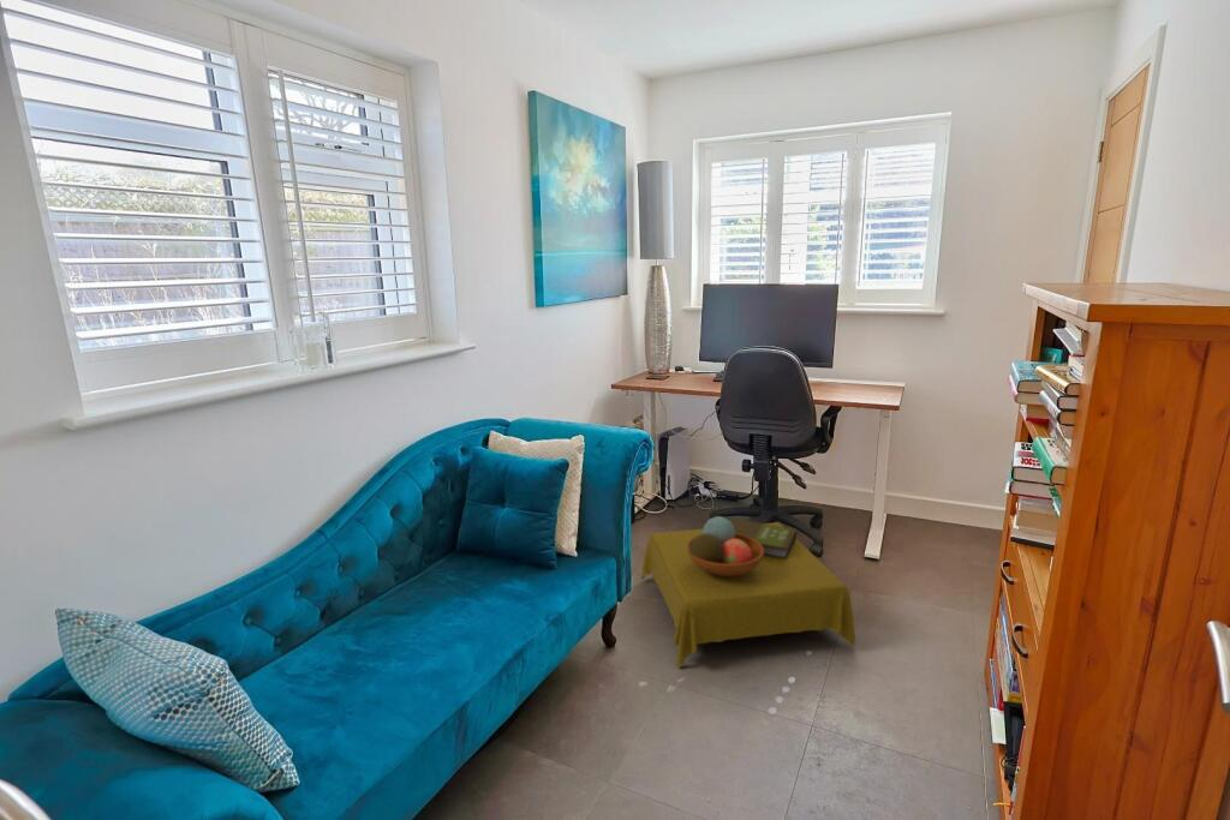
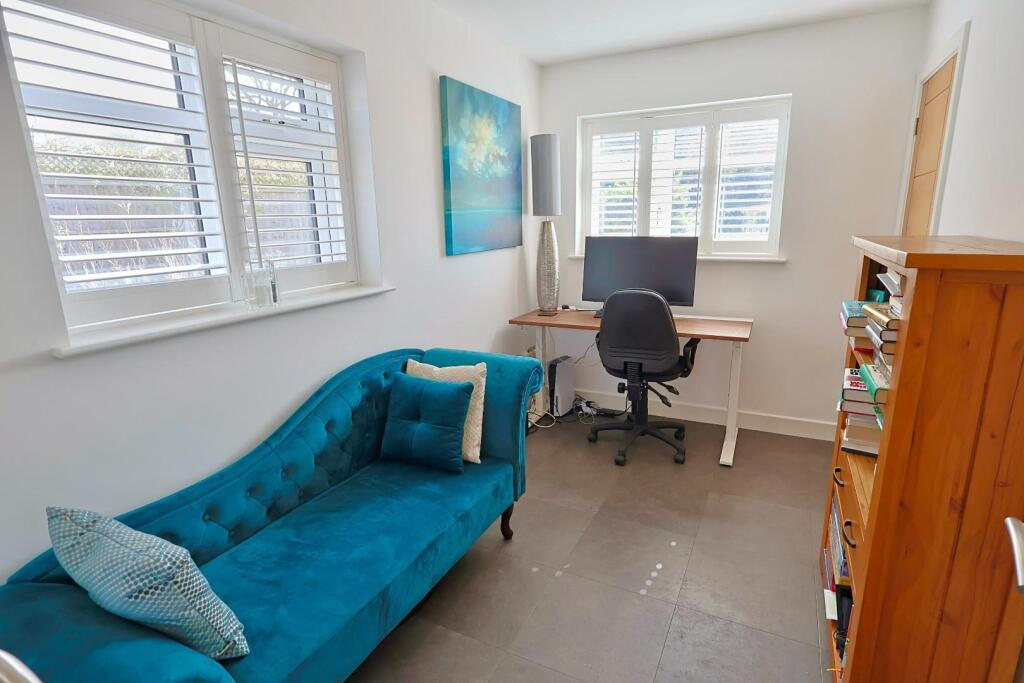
- side table [640,515,856,669]
